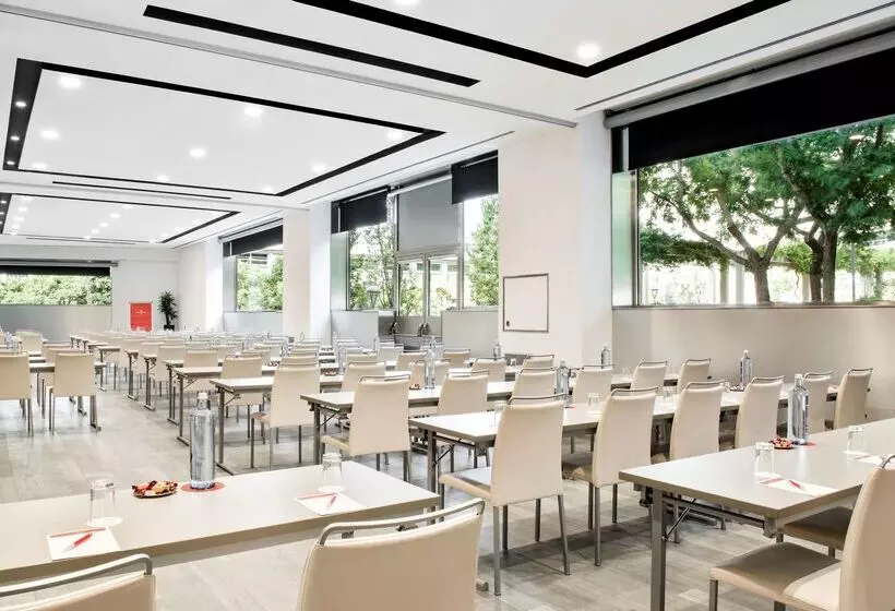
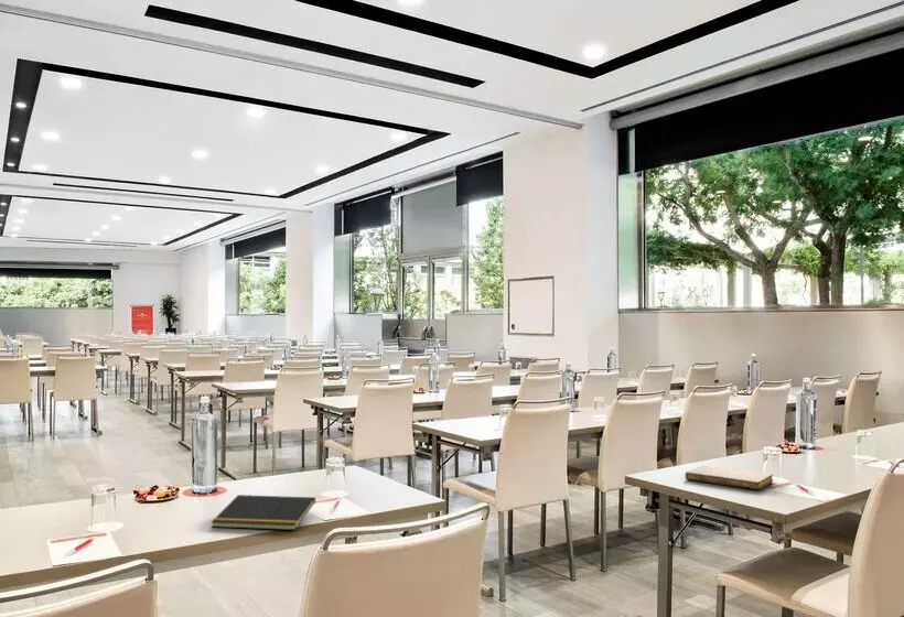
+ notebook [685,464,774,490]
+ notepad [211,494,316,531]
